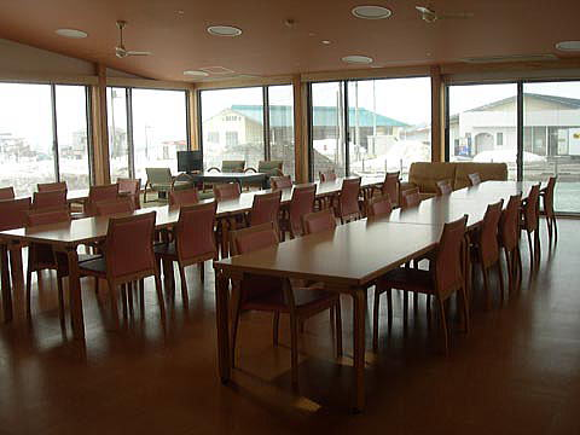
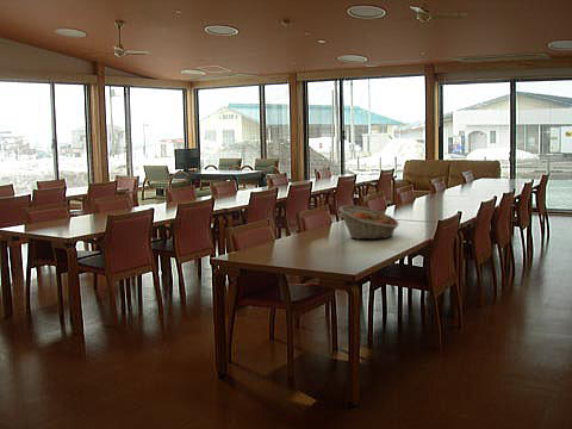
+ fruit basket [338,204,399,241]
